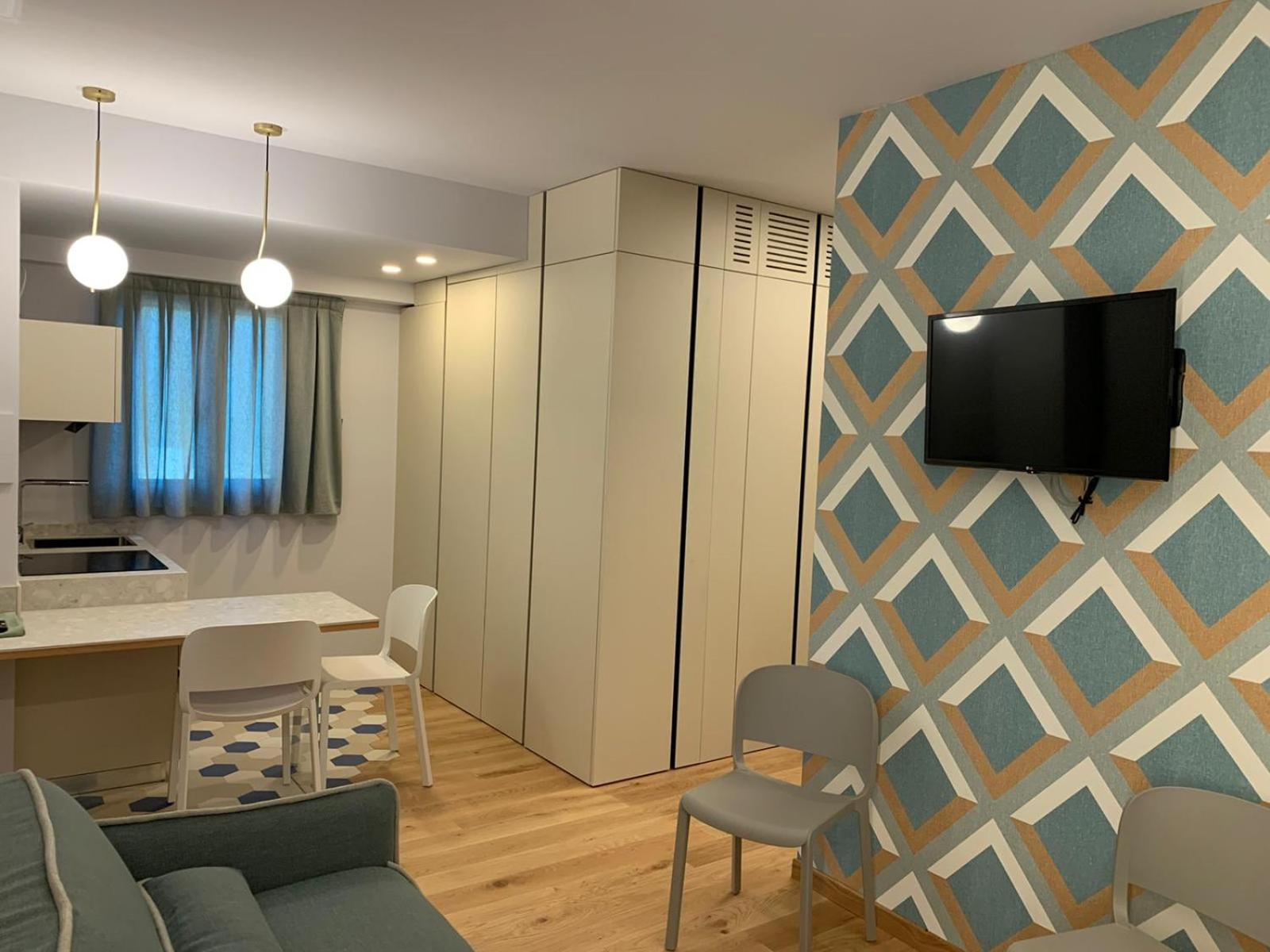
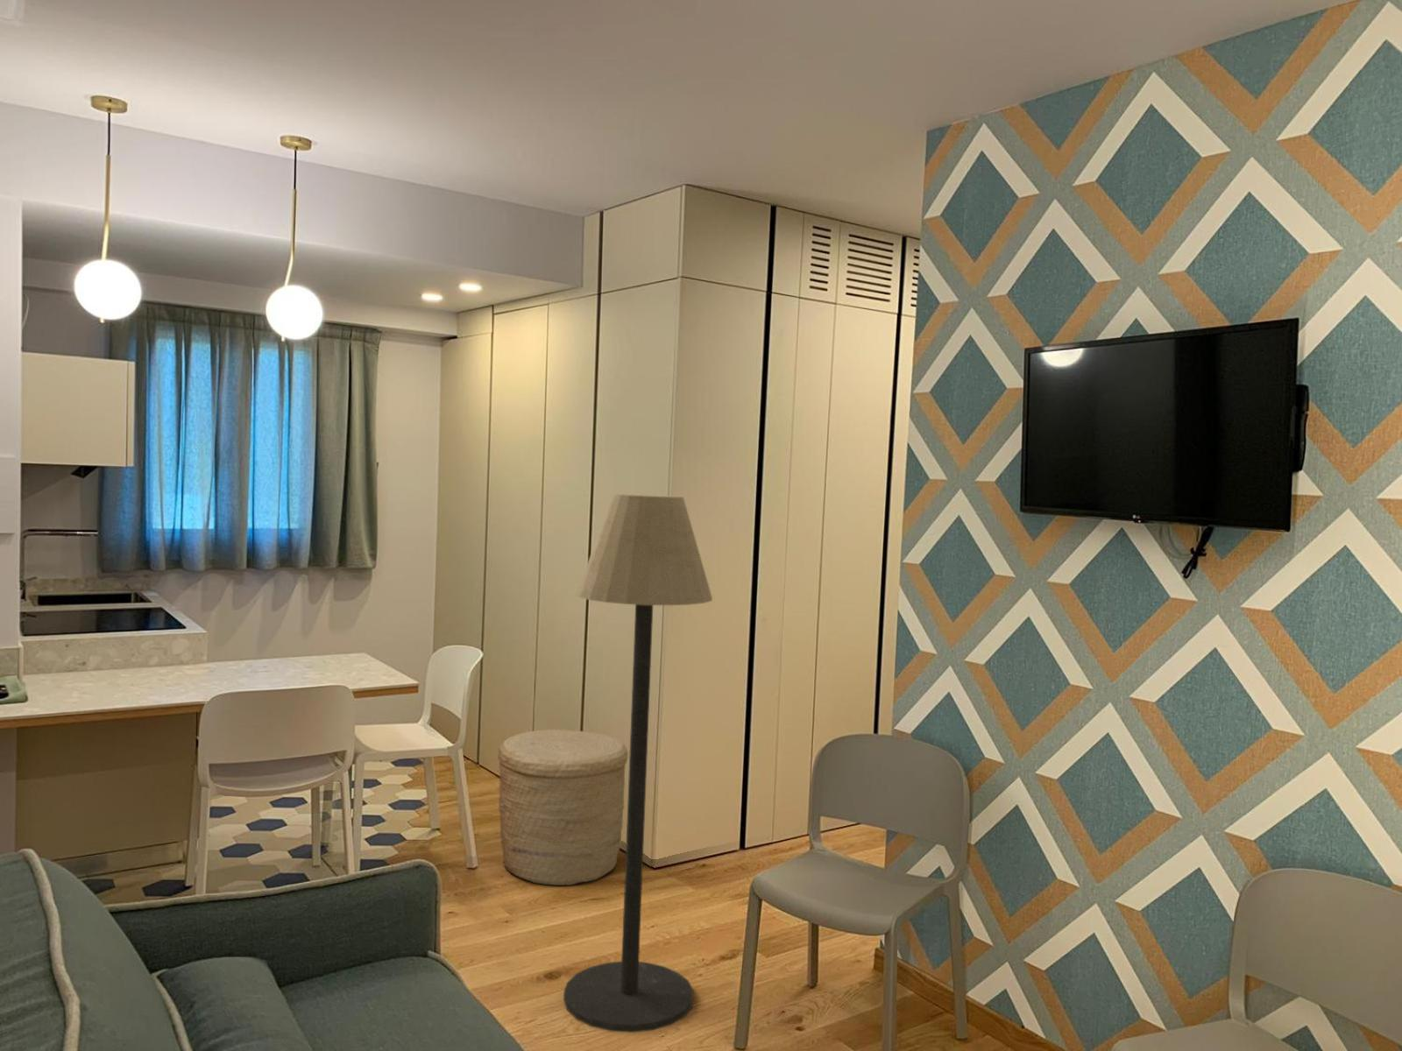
+ floor lamp [563,493,713,1033]
+ basket [497,729,629,887]
